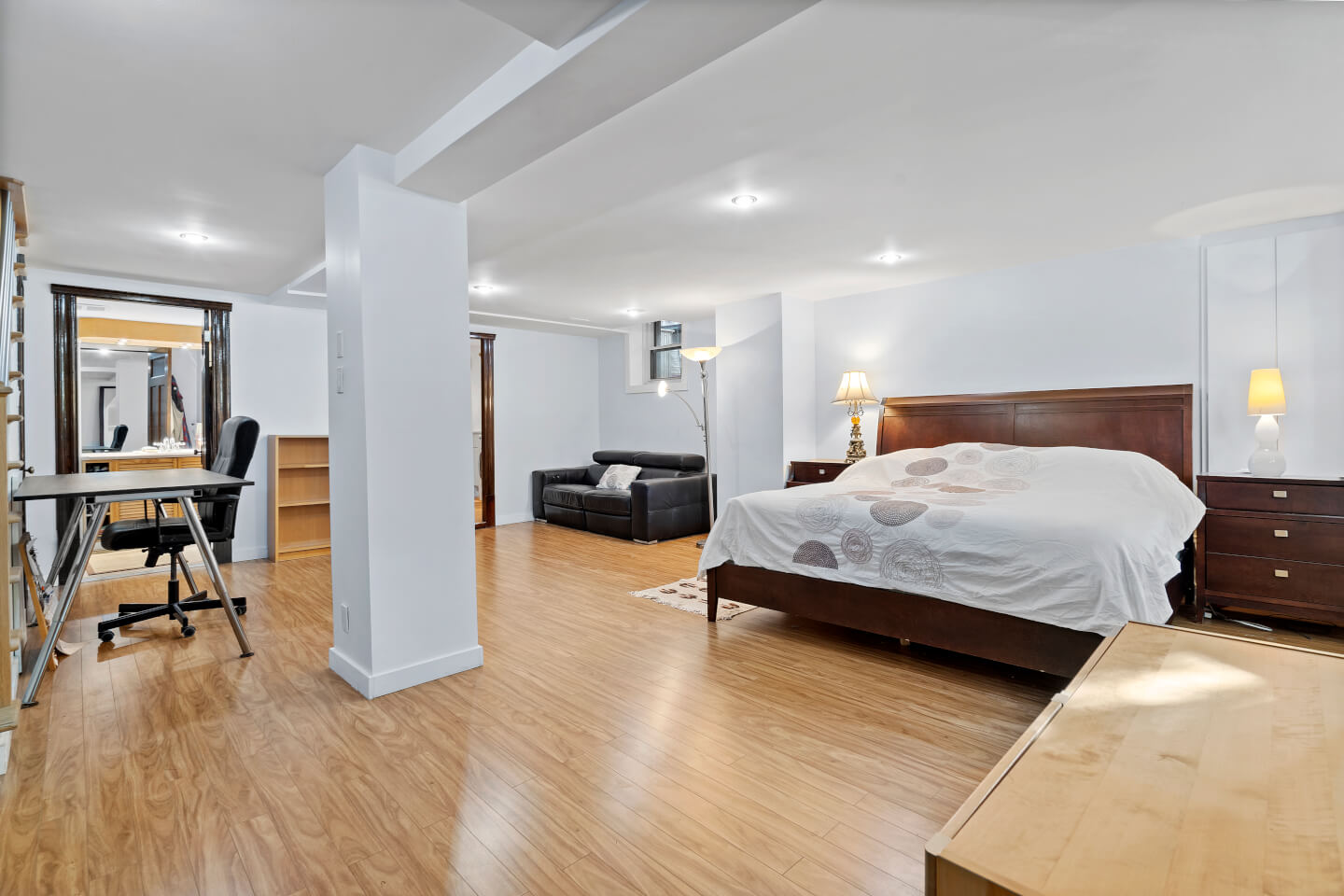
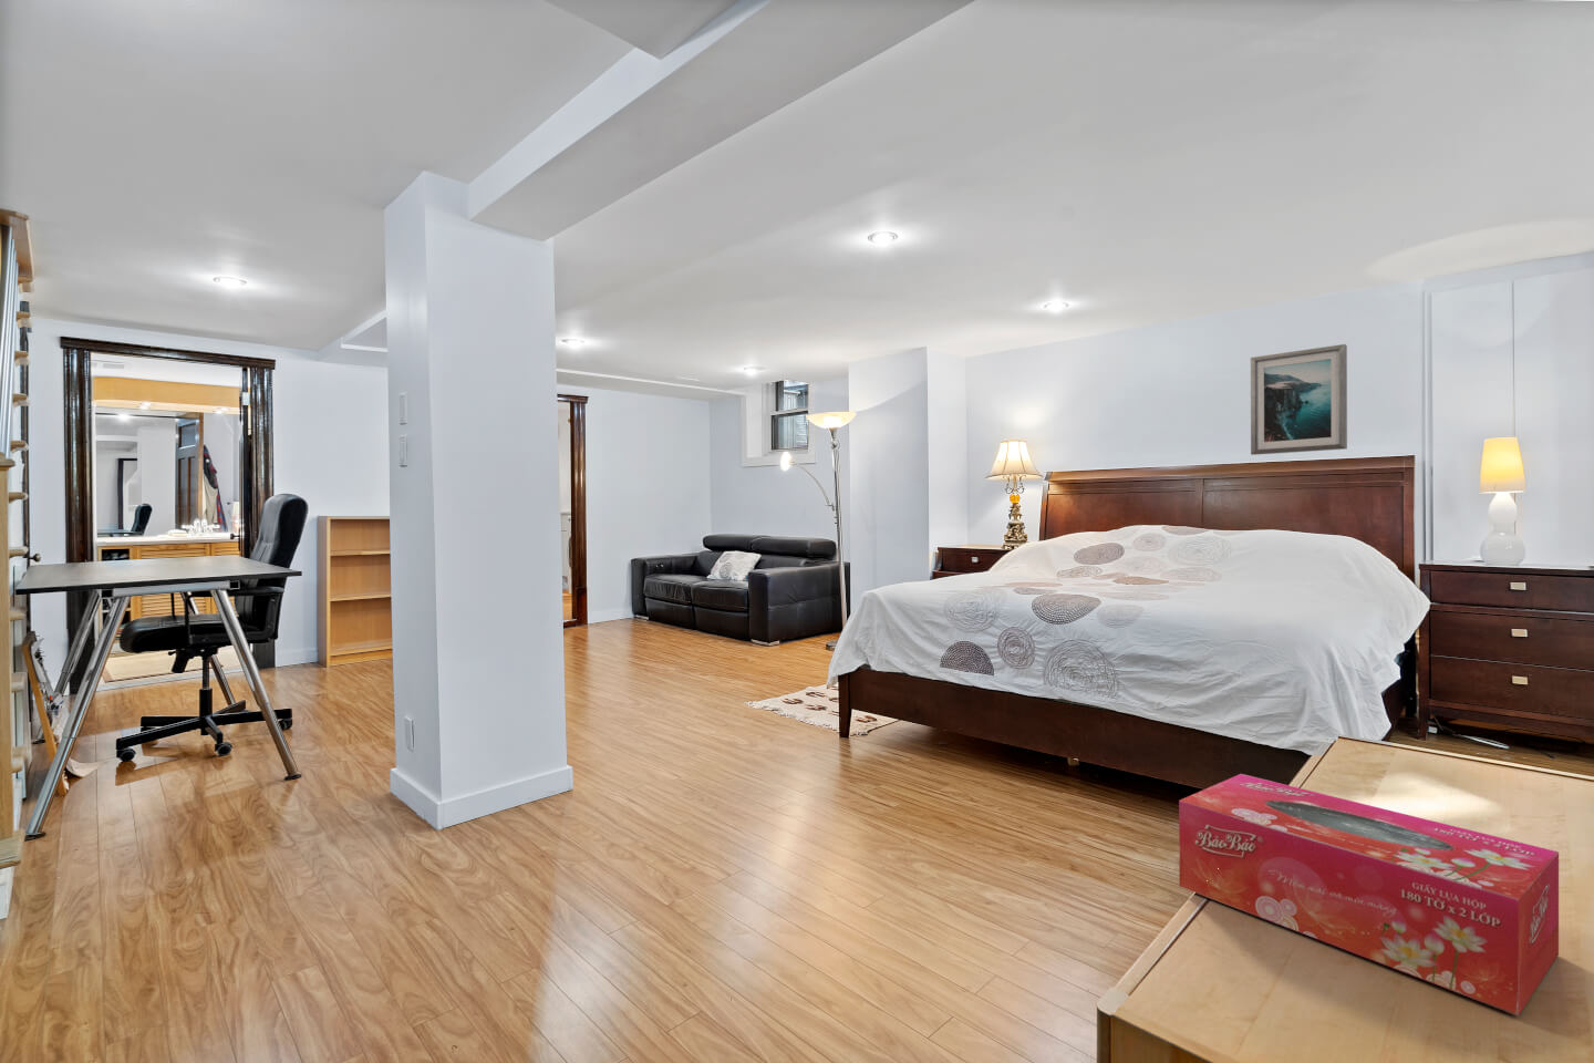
+ tissue box [1178,772,1560,1017]
+ wall art [1250,343,1348,457]
